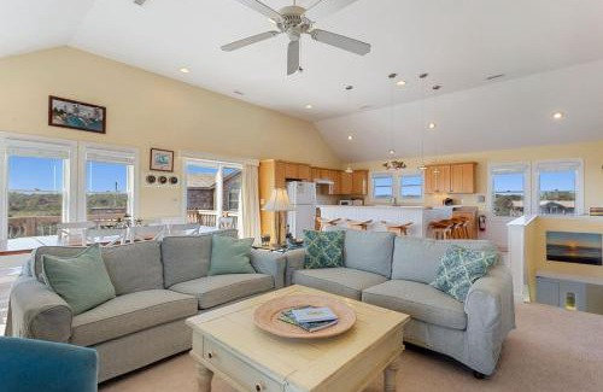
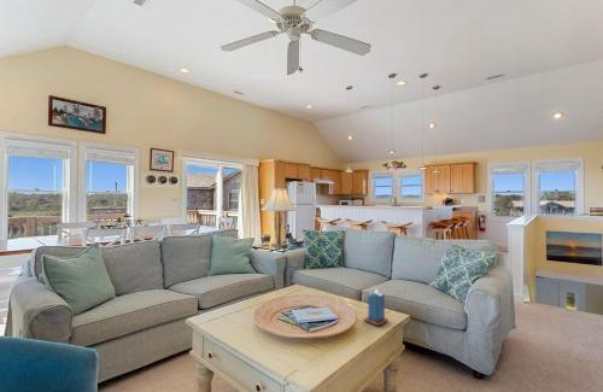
+ candle [362,287,390,327]
